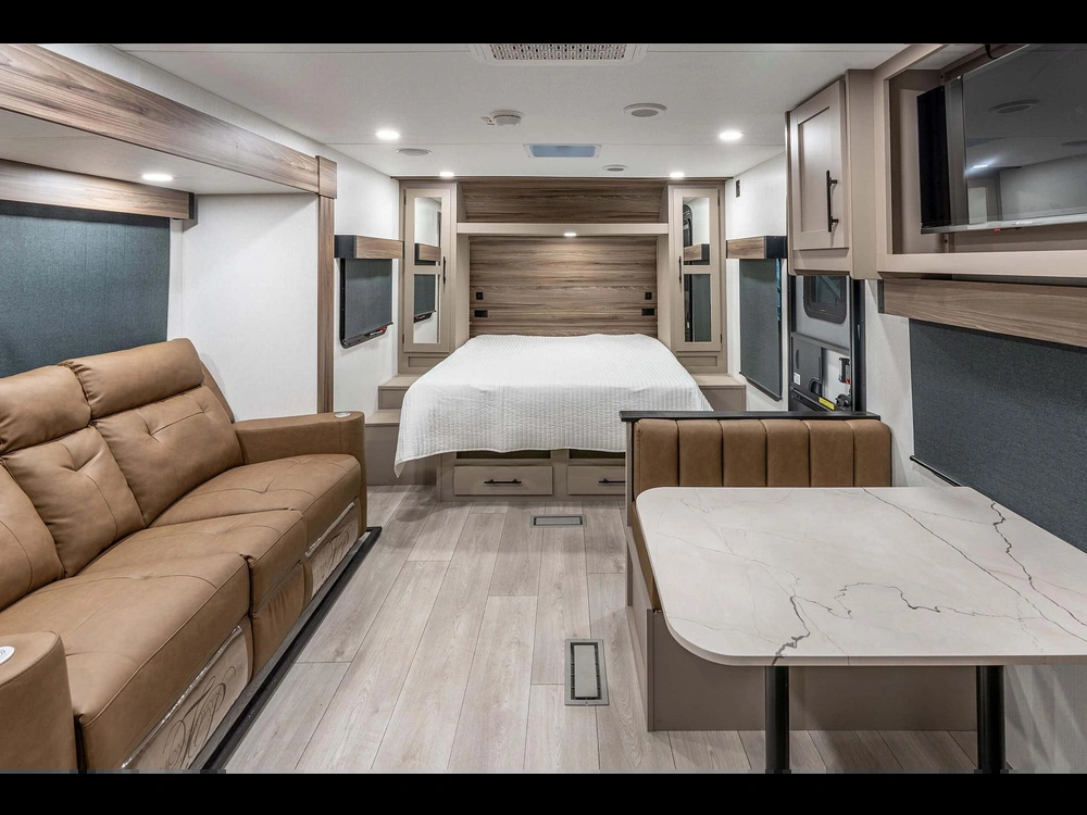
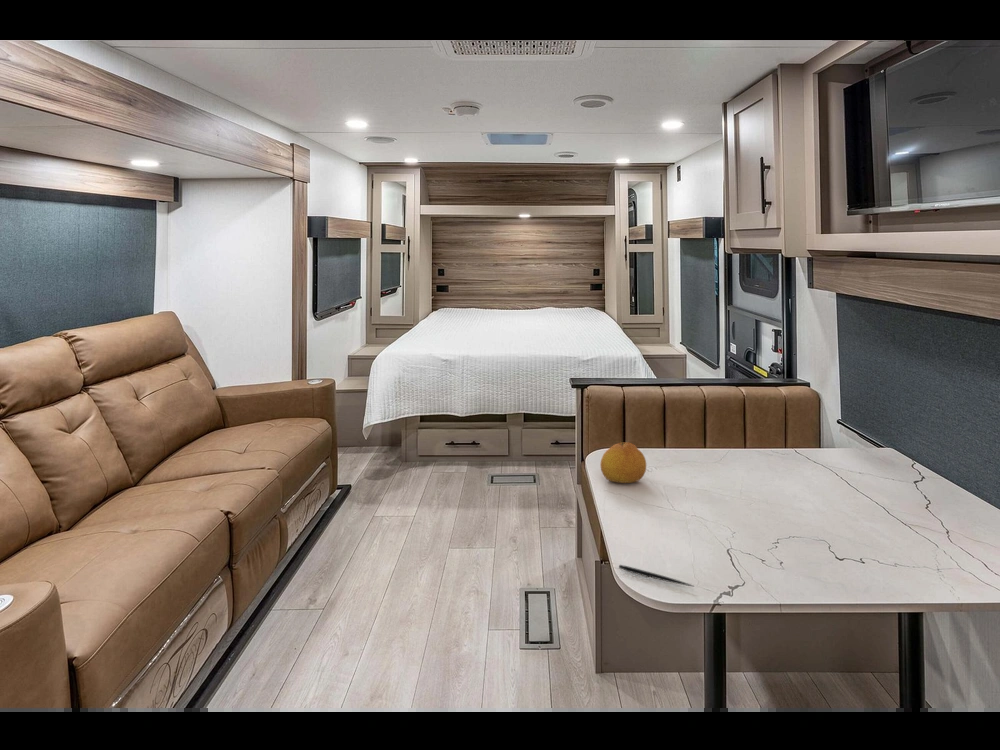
+ pen [618,564,696,588]
+ fruit [599,441,647,484]
